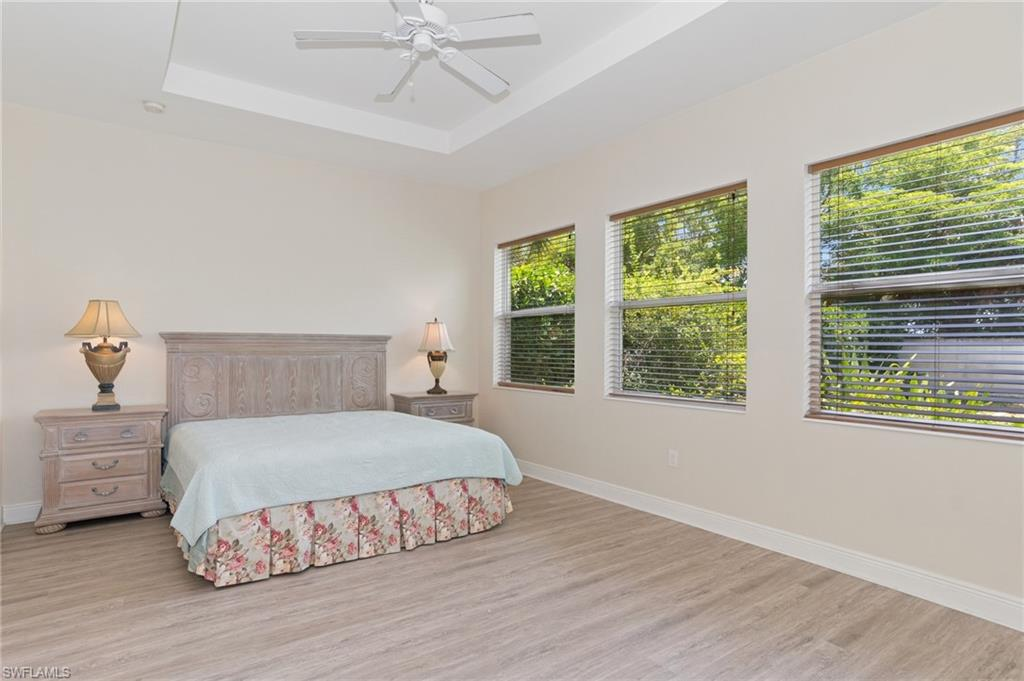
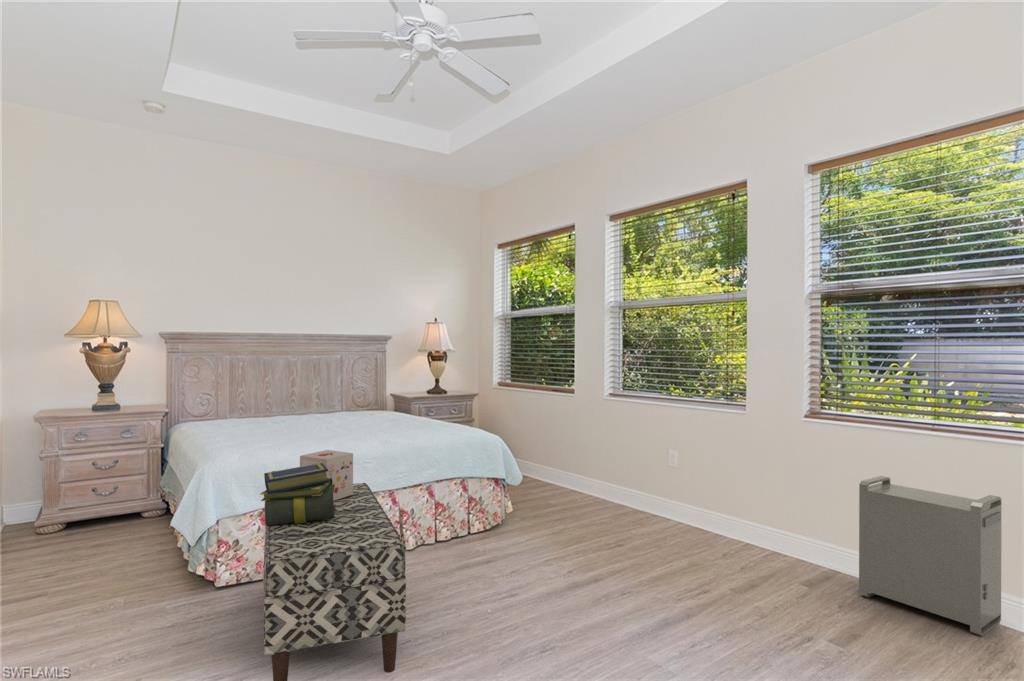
+ stack of books [259,463,336,527]
+ storage bin [858,475,1003,637]
+ bench [262,482,407,681]
+ decorative box [299,449,354,500]
